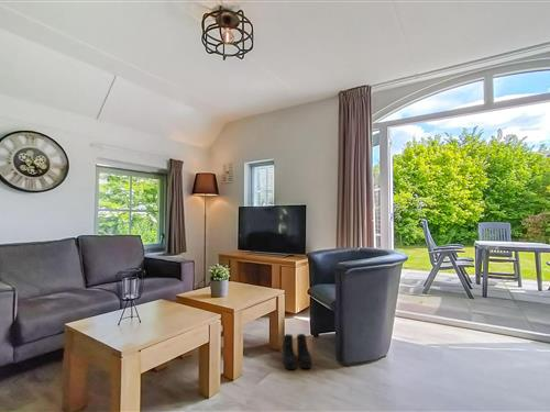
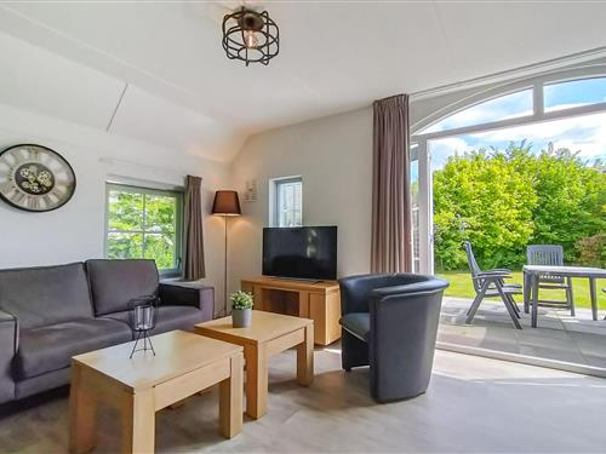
- boots [282,333,312,370]
